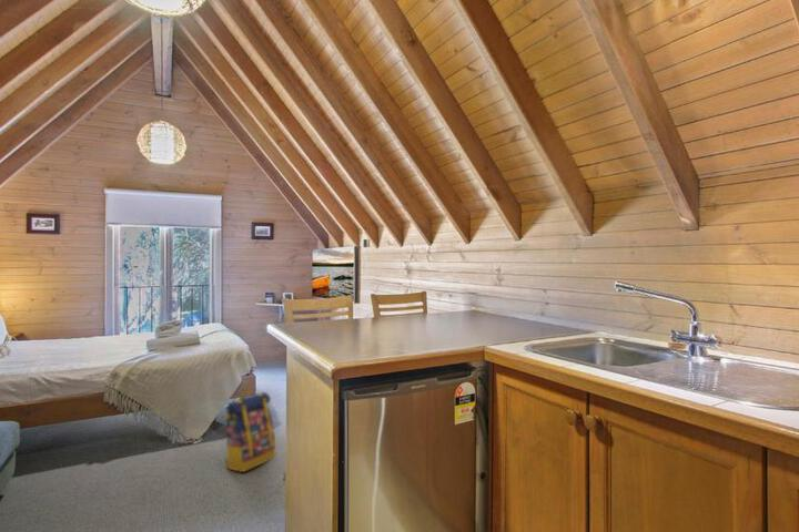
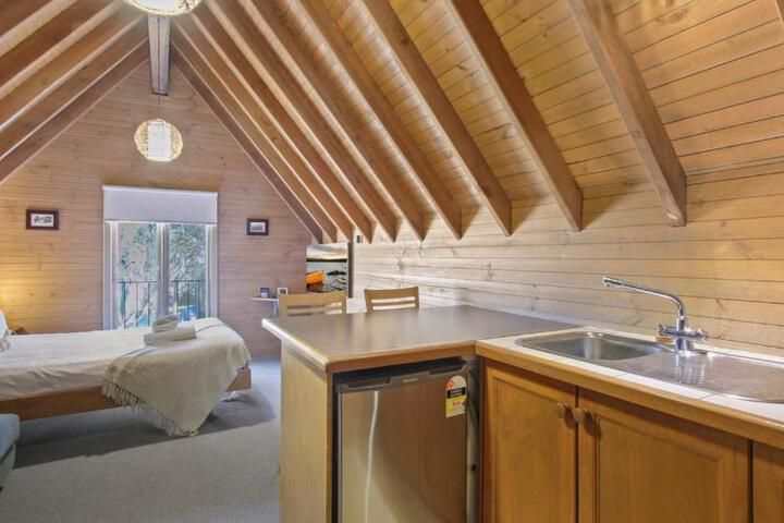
- backpack [224,391,276,473]
